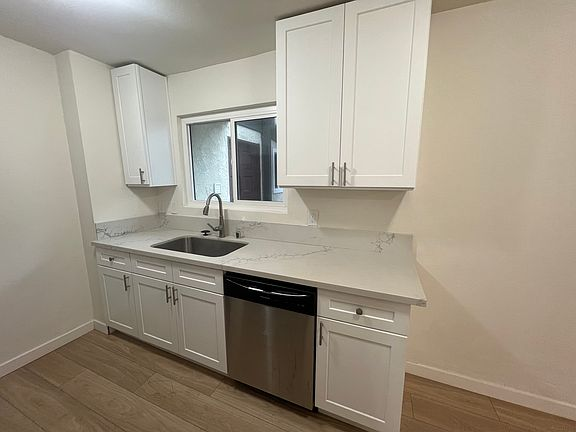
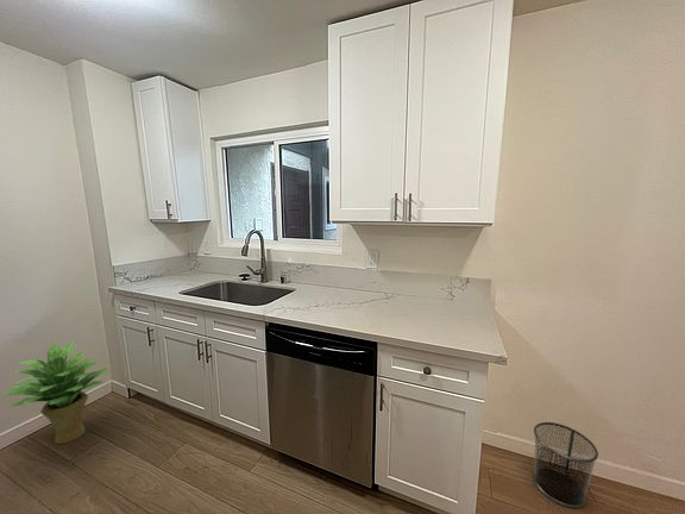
+ potted plant [2,340,109,445]
+ waste bin [532,421,599,509]
